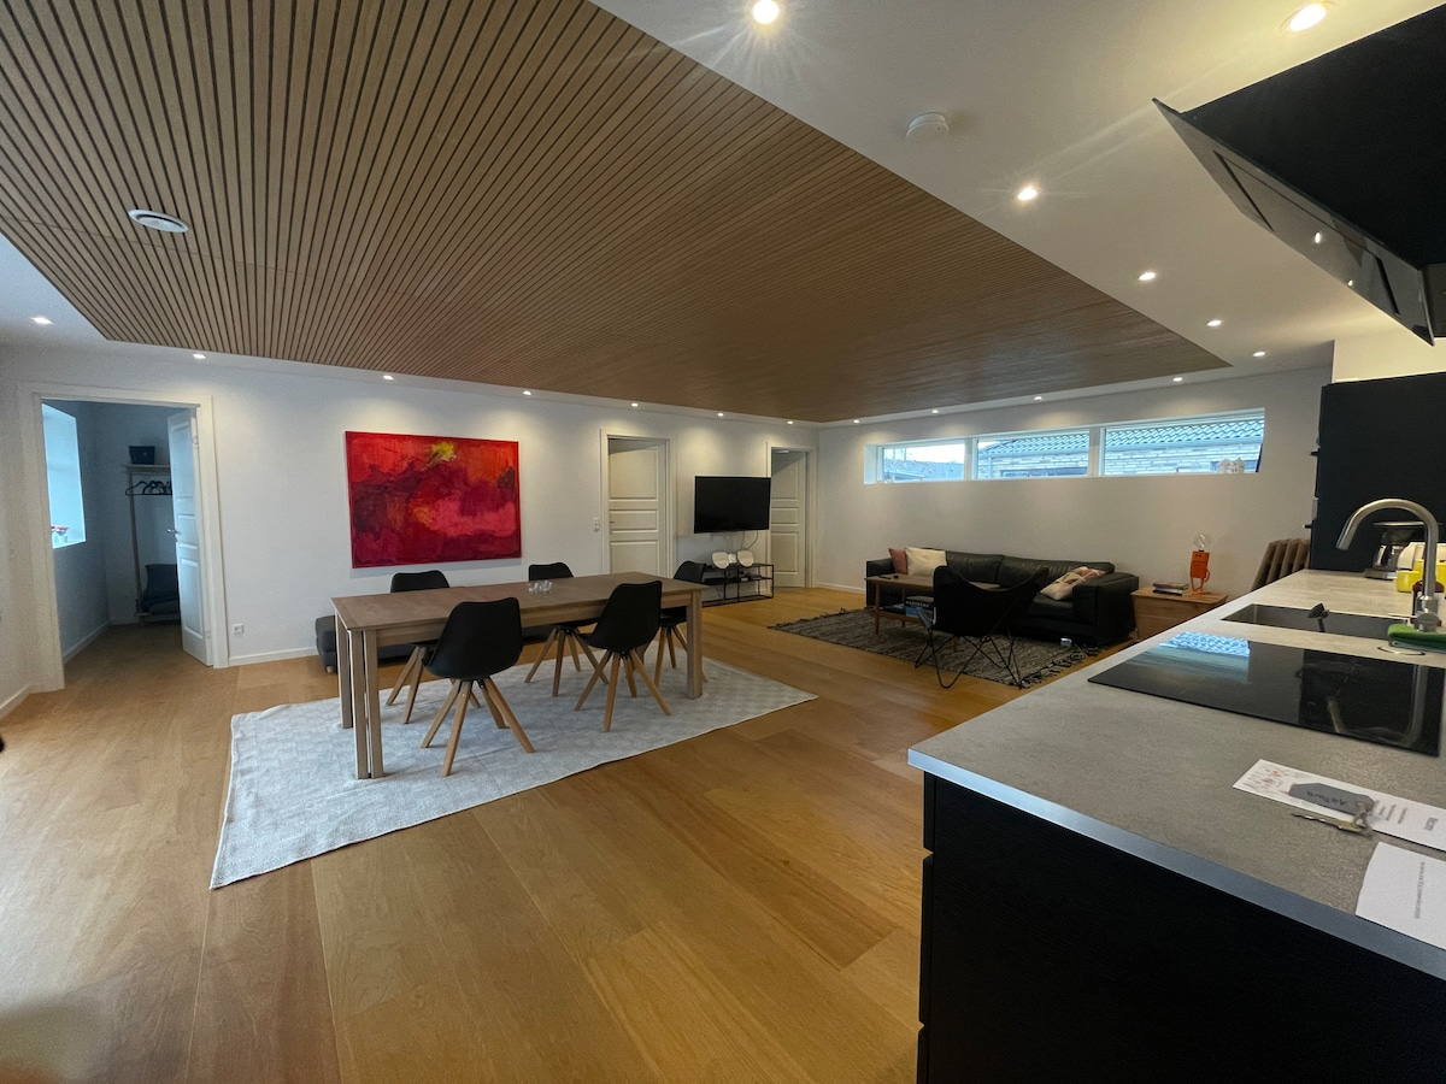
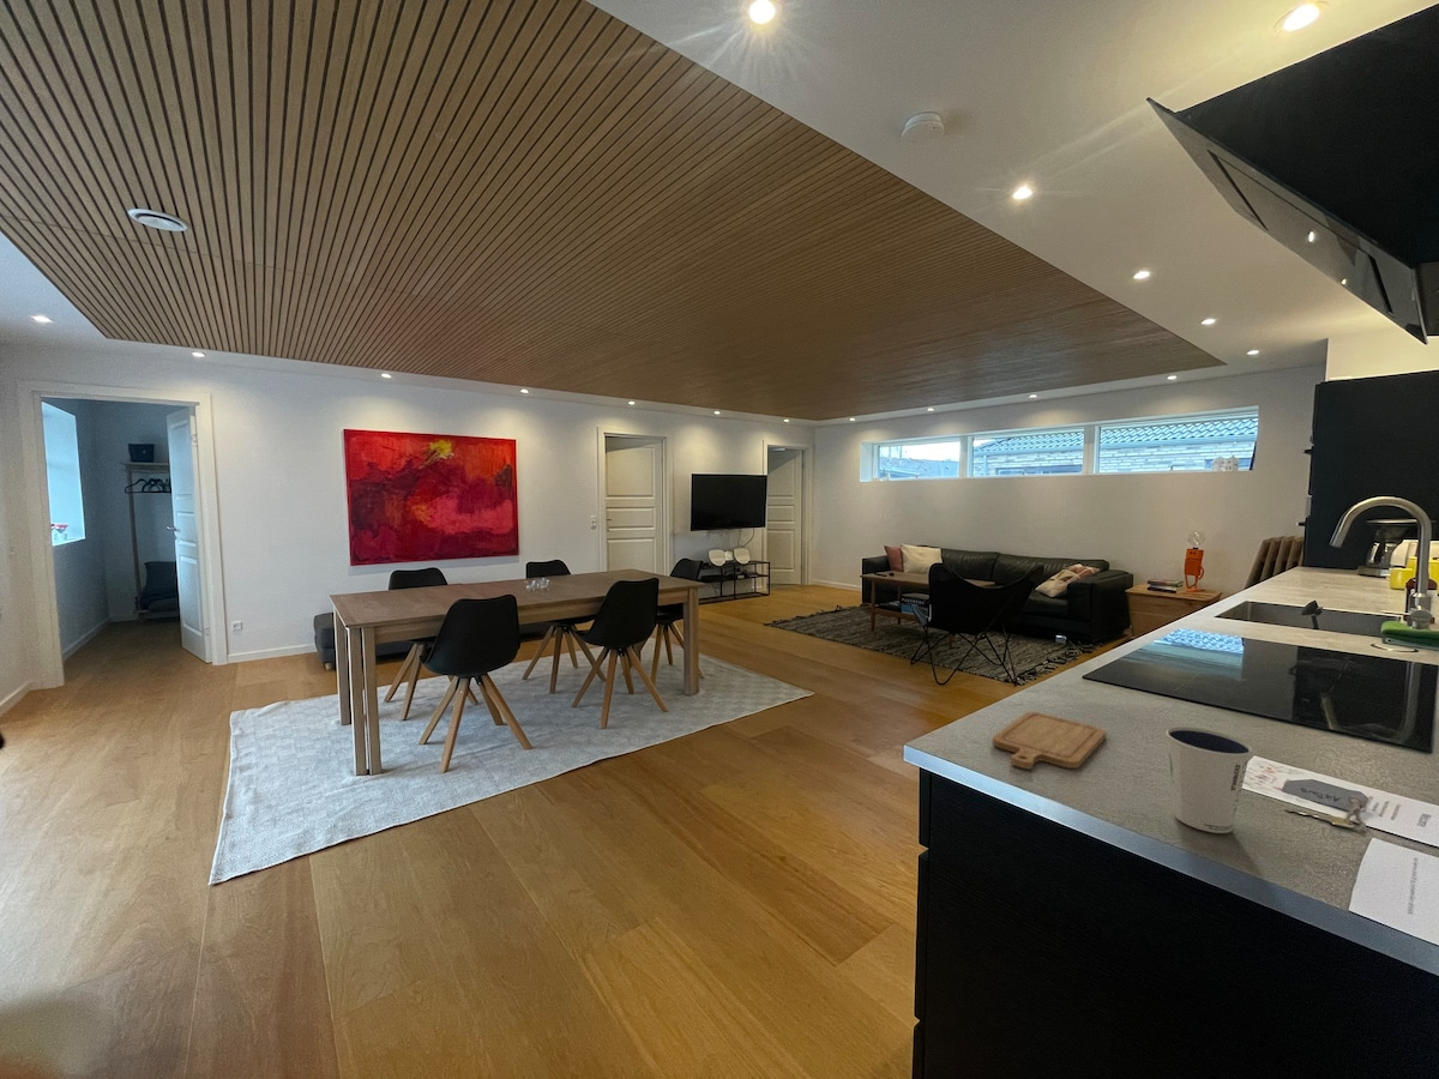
+ chopping board [992,711,1107,770]
+ dixie cup [1164,727,1254,834]
